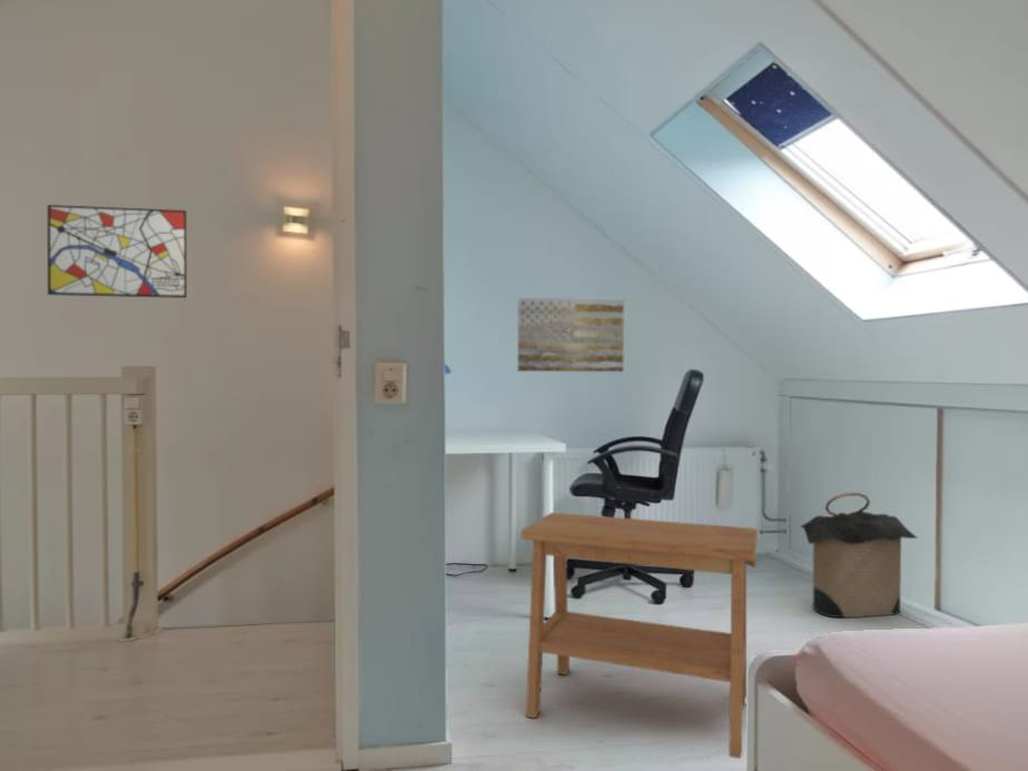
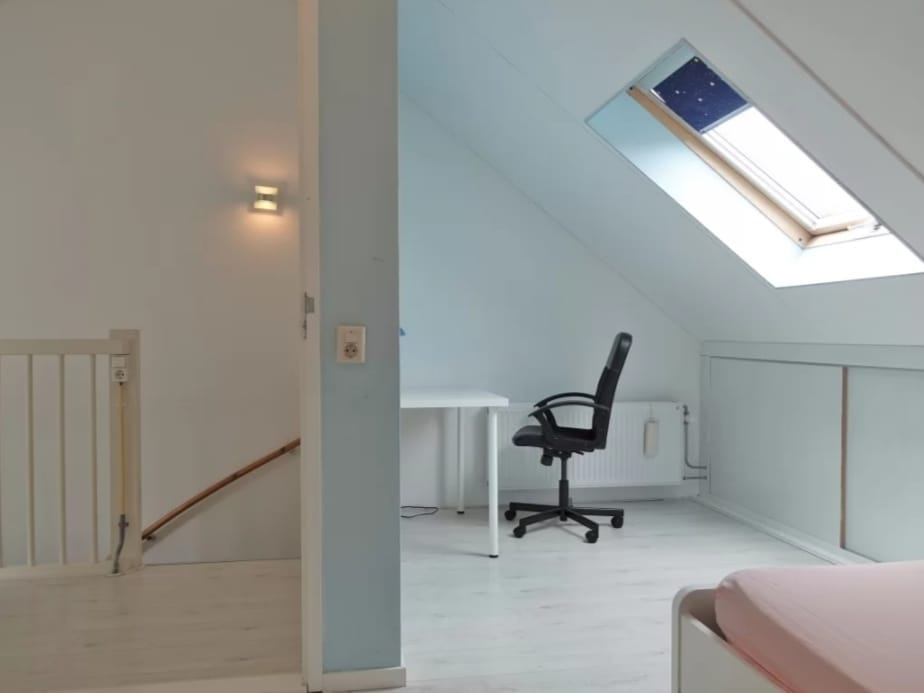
- side table [520,512,759,760]
- wall art [47,204,188,299]
- wall art [516,297,625,373]
- laundry hamper [799,492,919,619]
